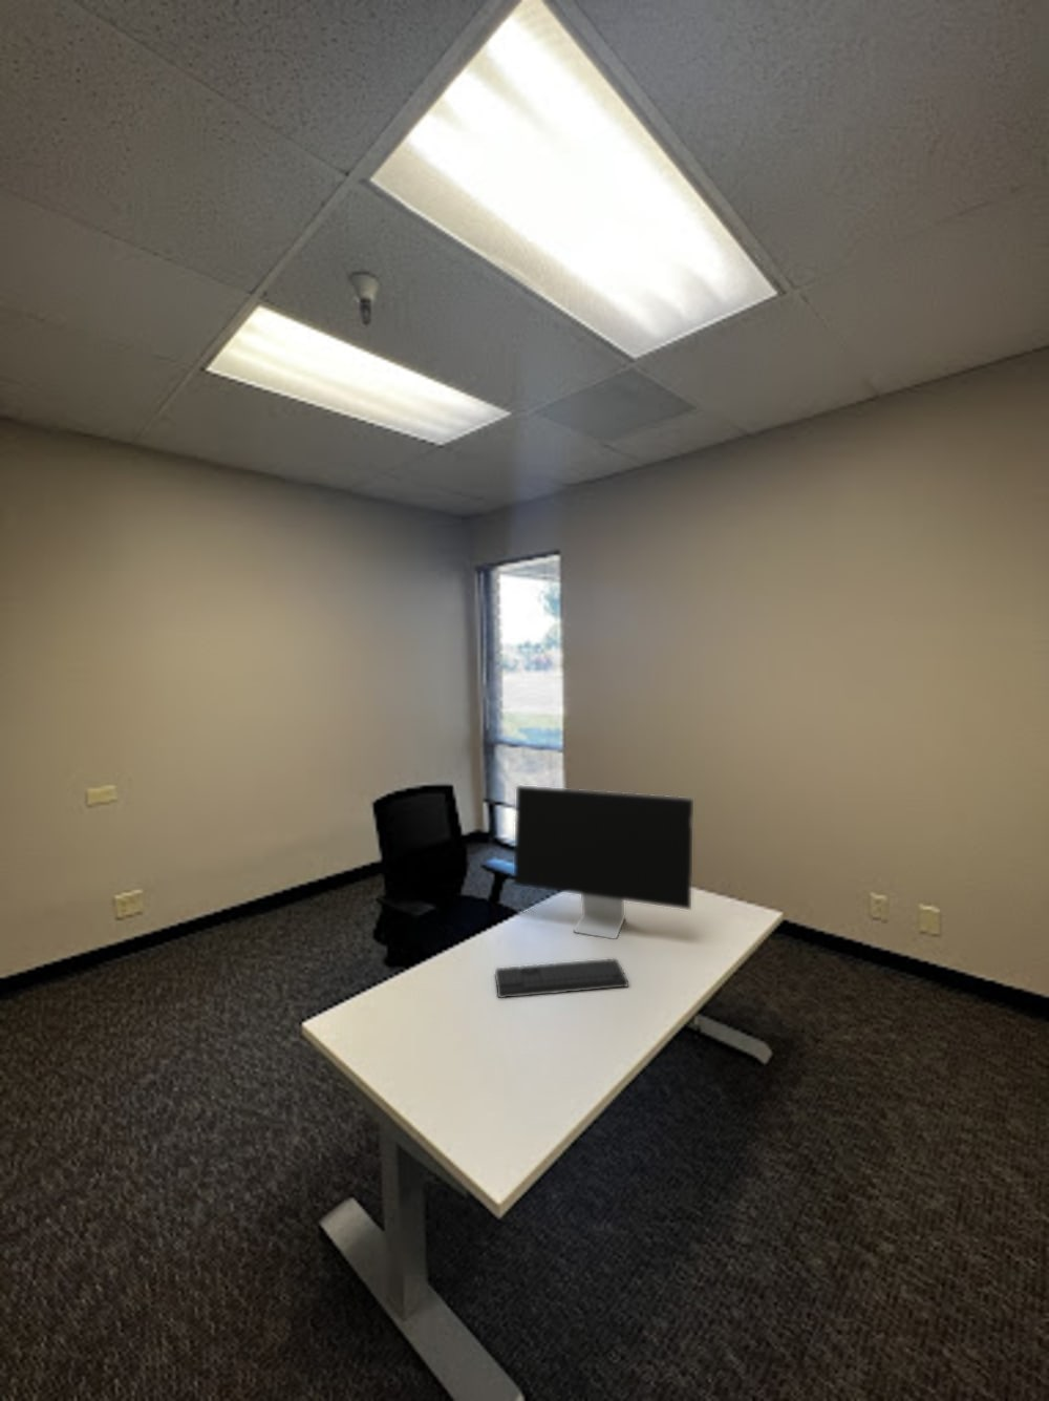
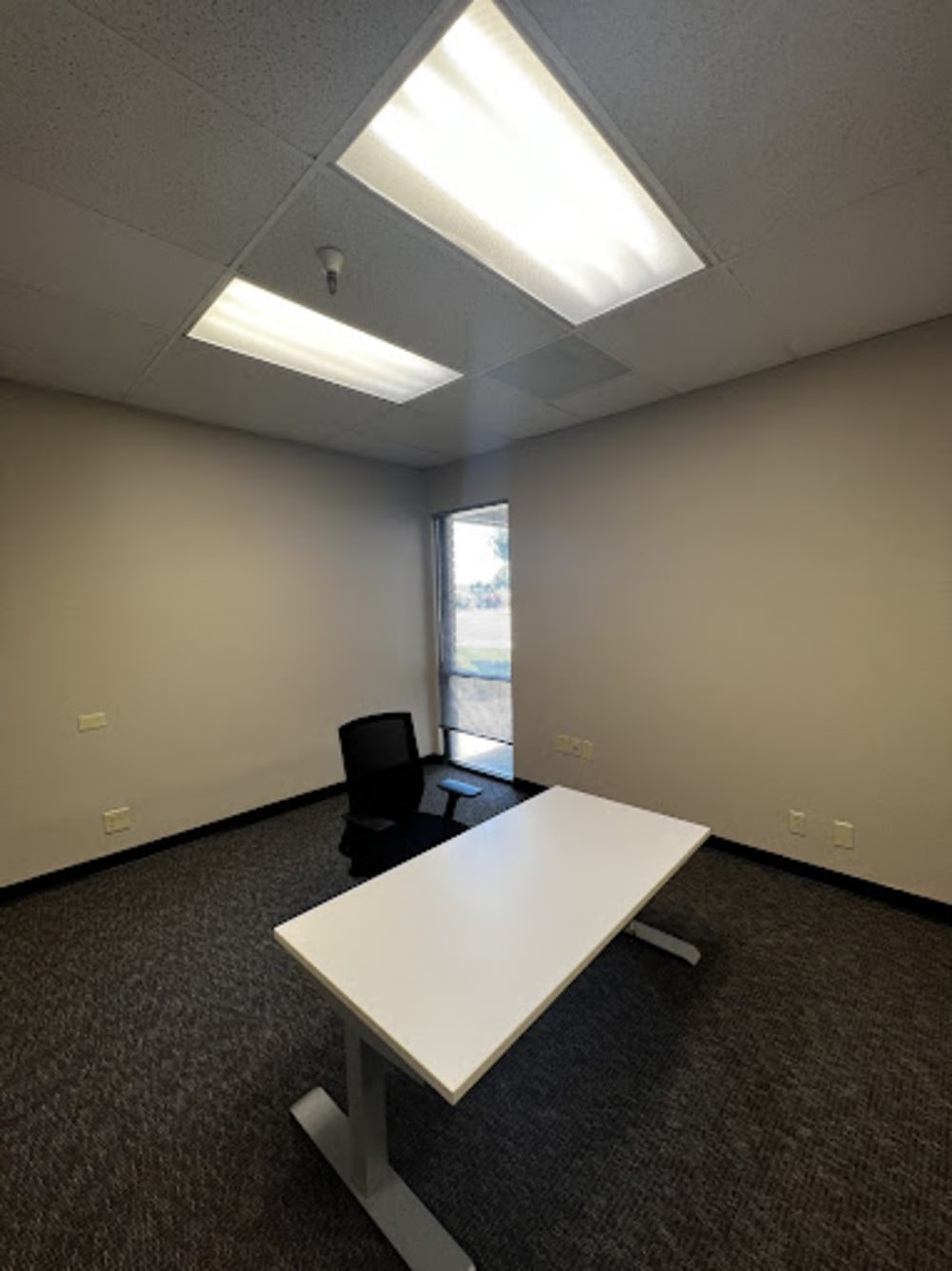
- computer monitor [513,784,694,940]
- keyboard [494,957,629,999]
